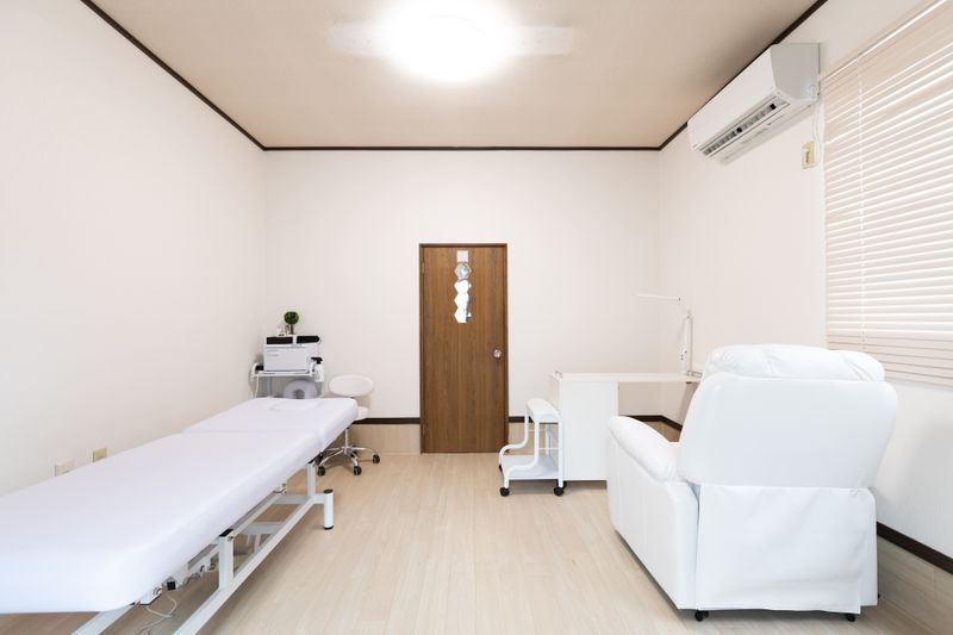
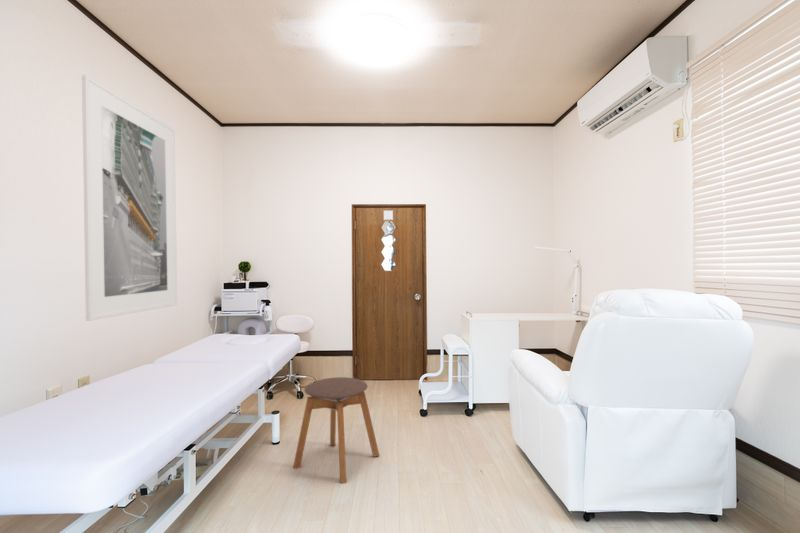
+ stool [292,376,381,485]
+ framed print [81,74,178,322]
